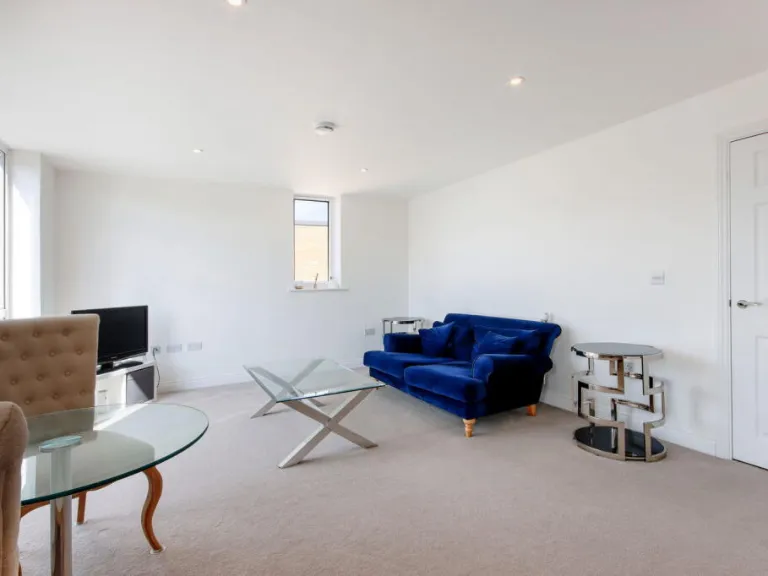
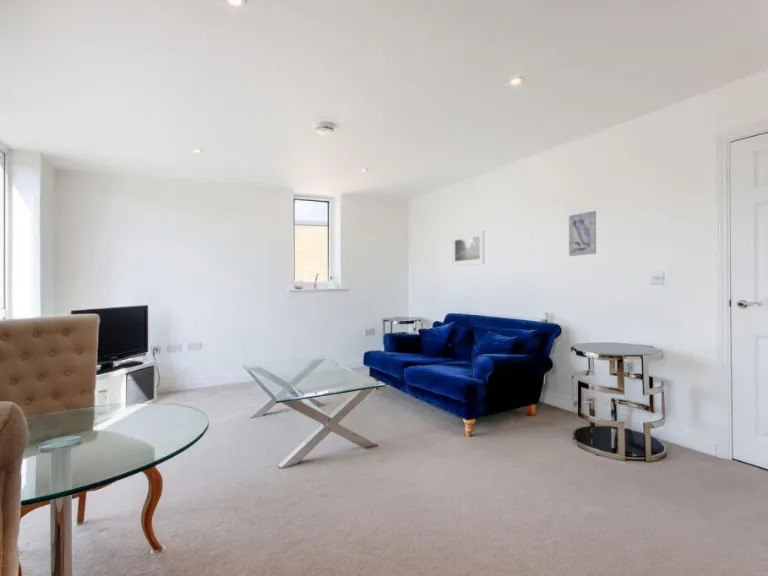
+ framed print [451,229,486,268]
+ wall art [568,210,597,257]
